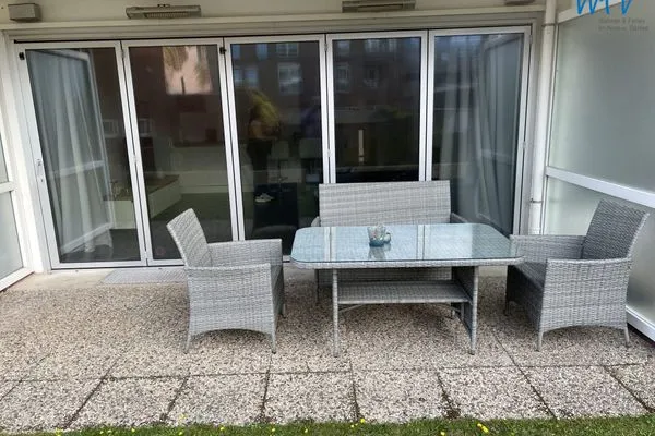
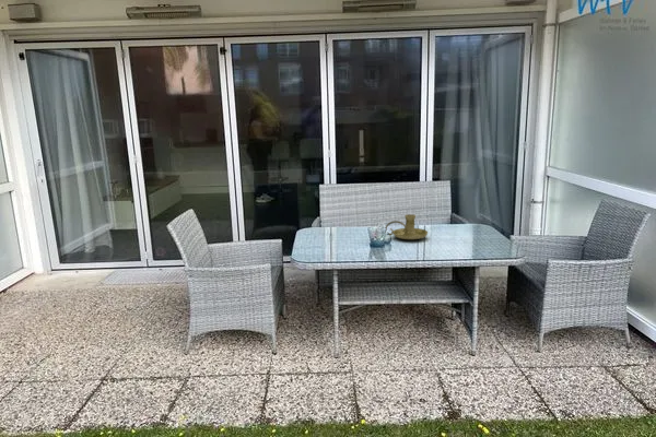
+ candle holder [384,213,429,240]
